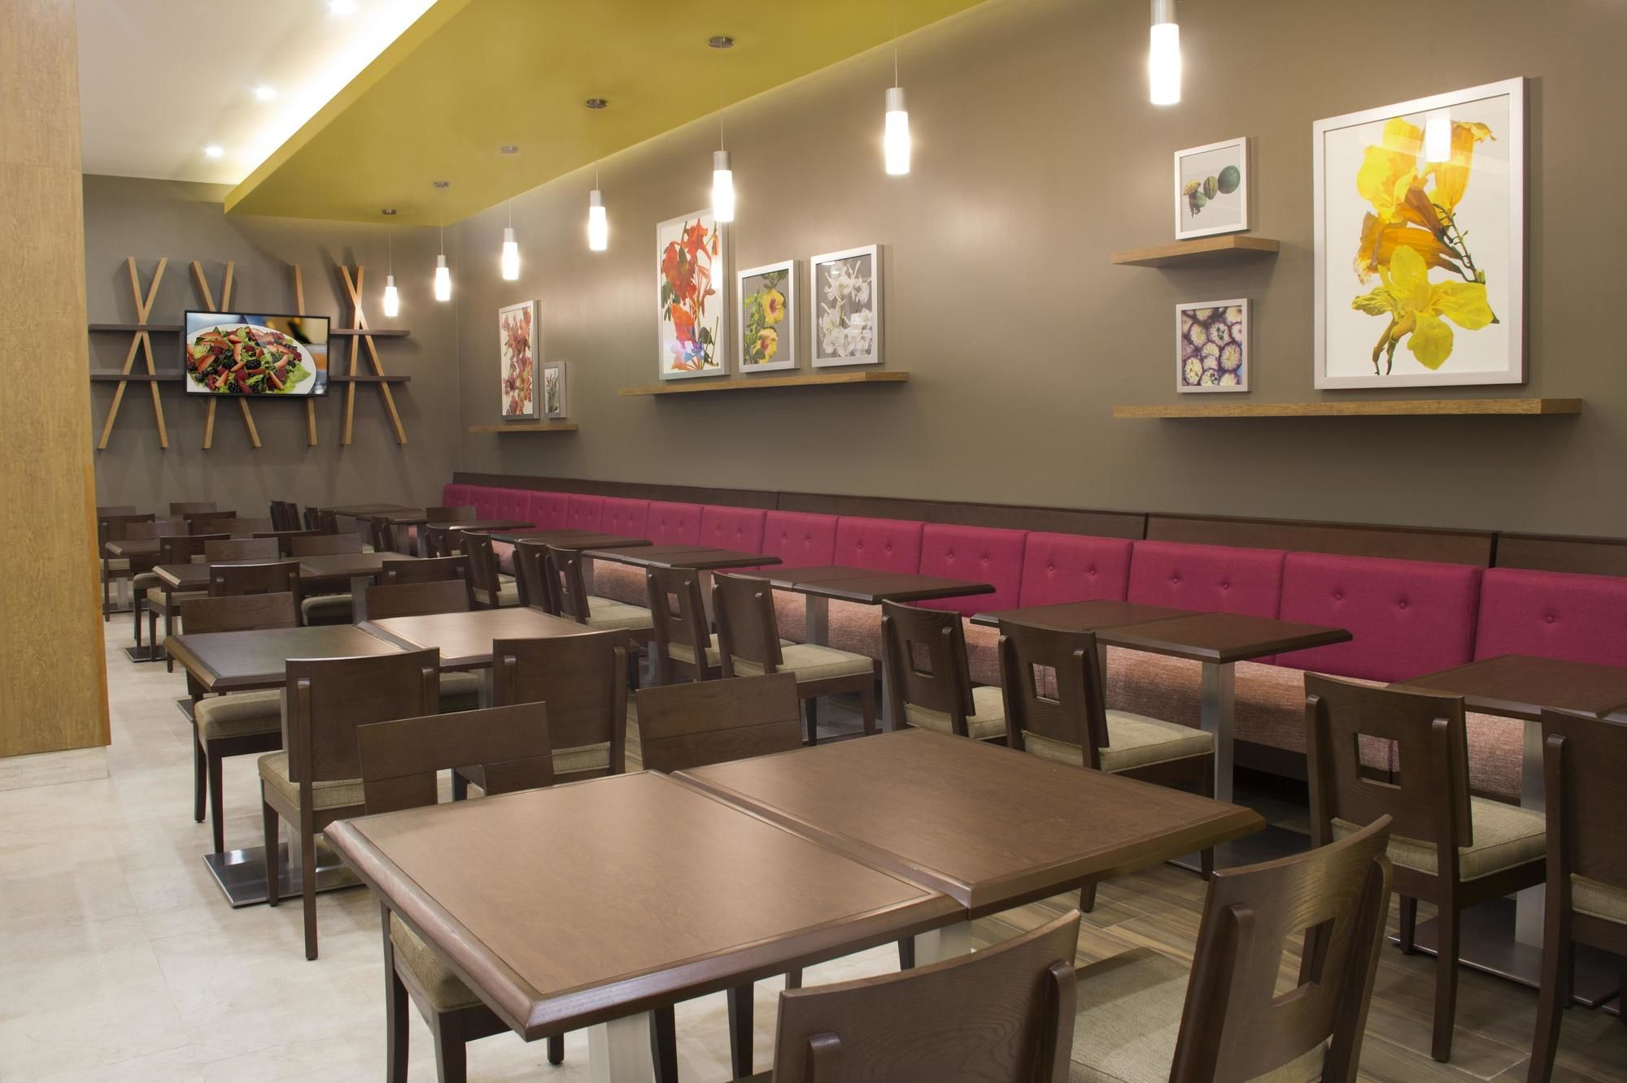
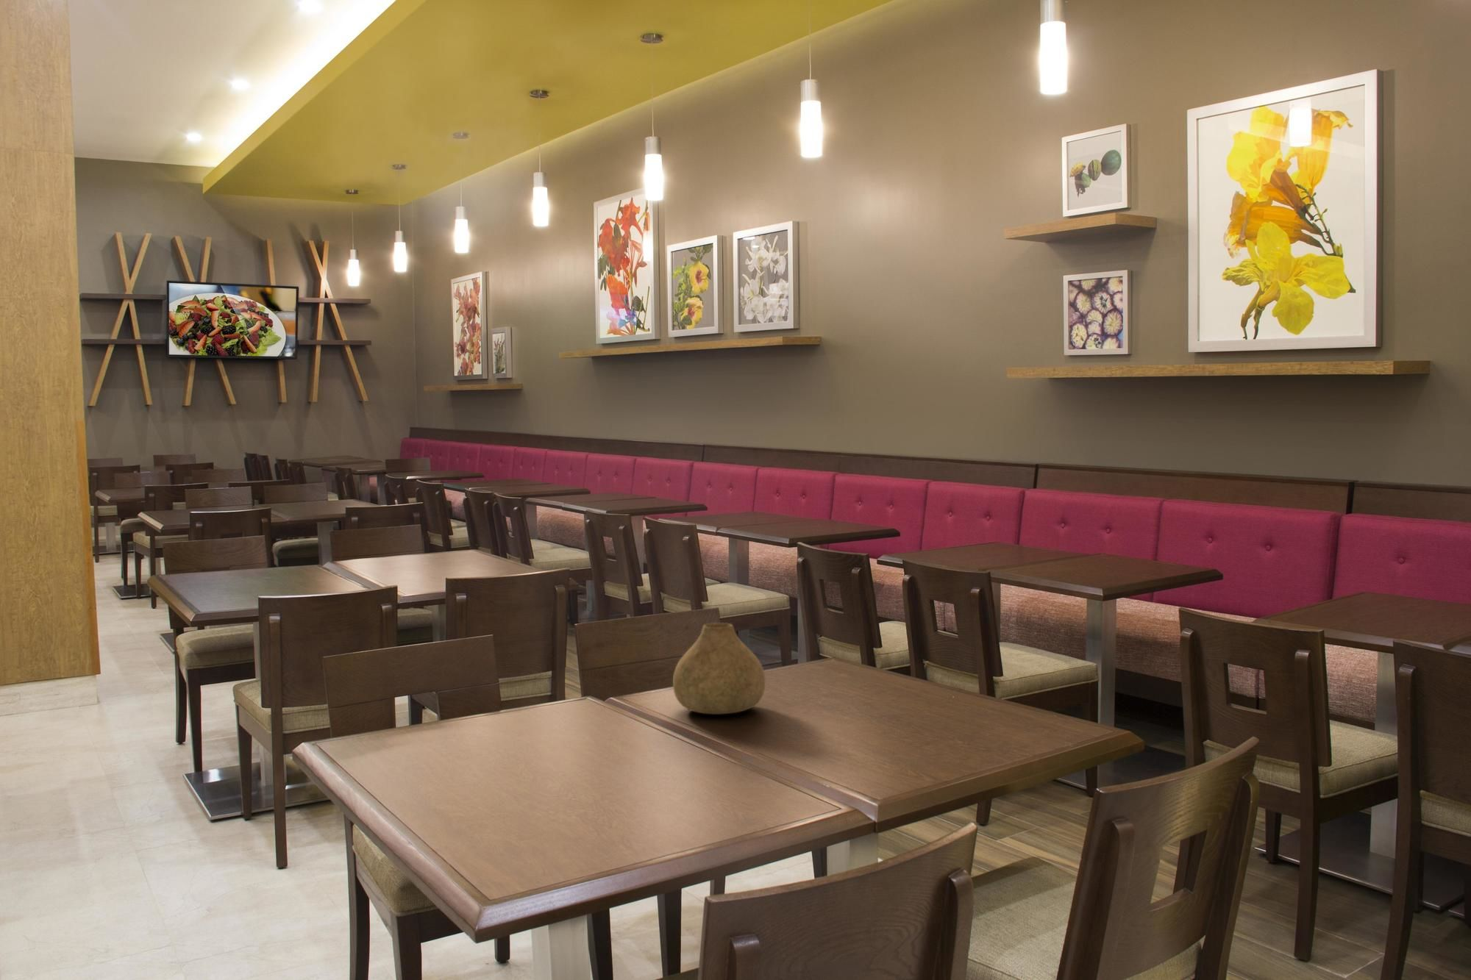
+ vase [673,622,766,715]
